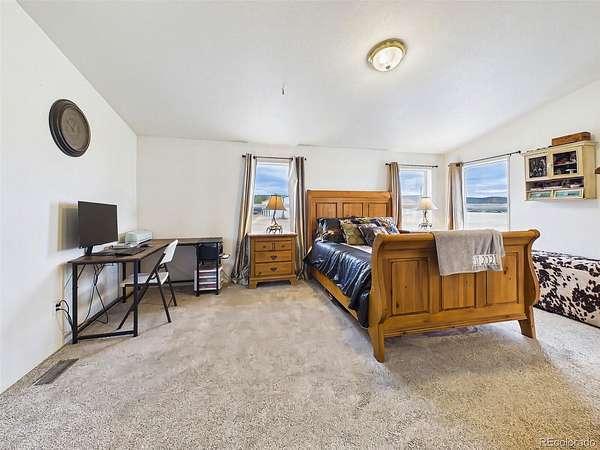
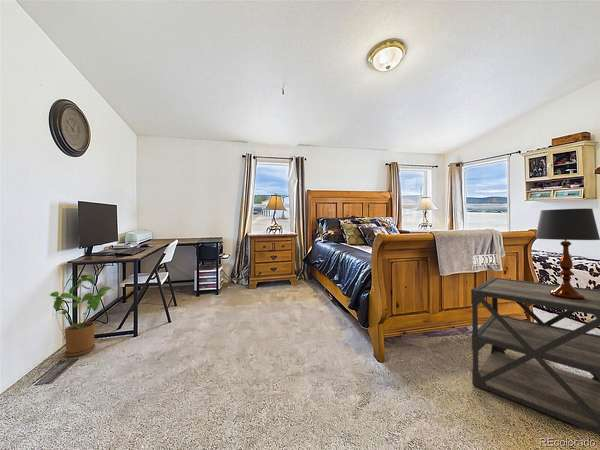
+ table lamp [535,207,600,300]
+ side table [470,276,600,436]
+ house plant [49,273,115,358]
